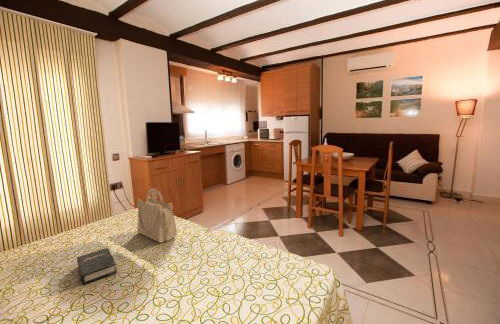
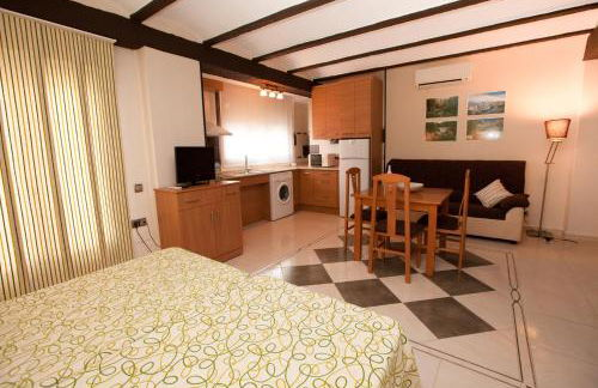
- handbag [136,187,178,244]
- hardback book [76,247,118,285]
